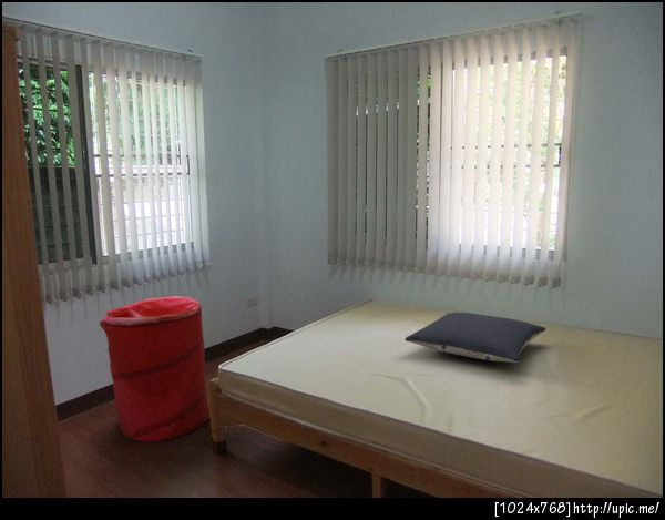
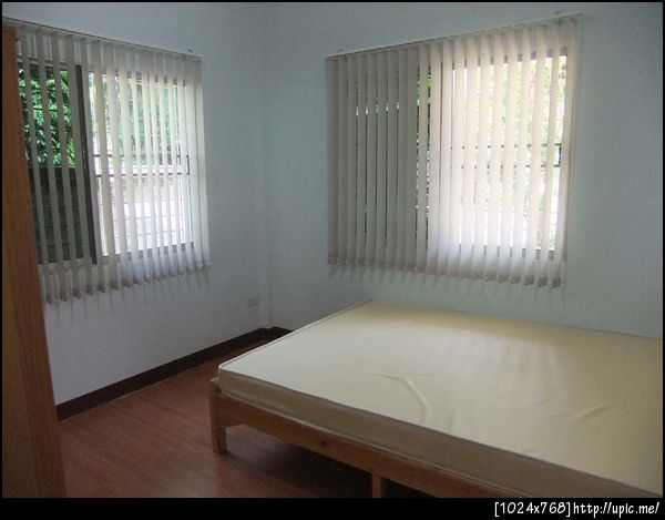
- laundry hamper [99,295,211,442]
- pillow [403,312,546,364]
